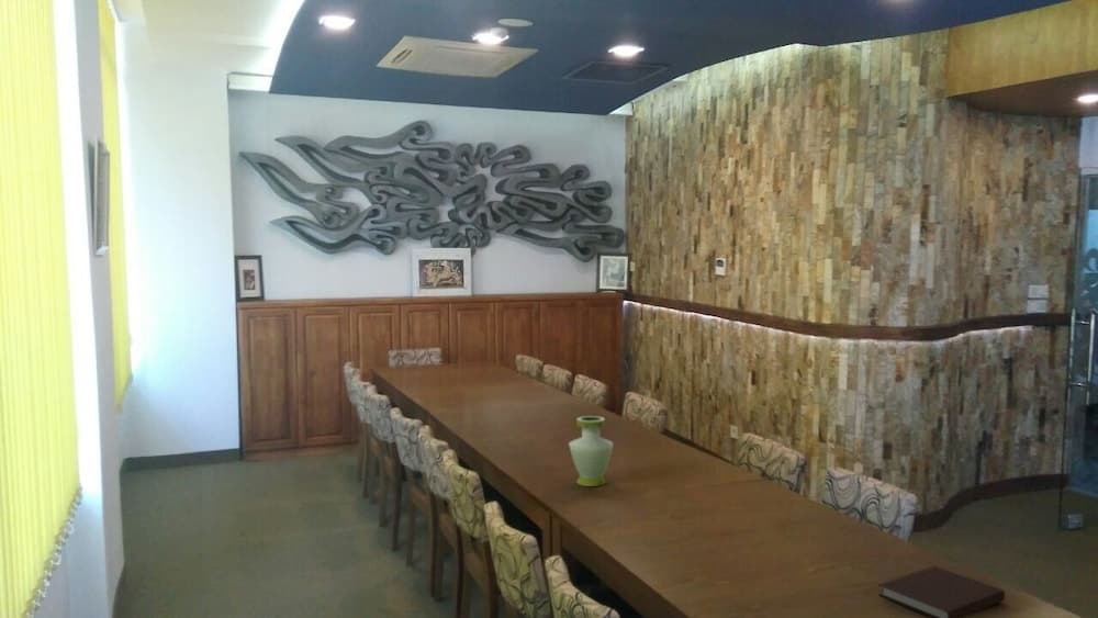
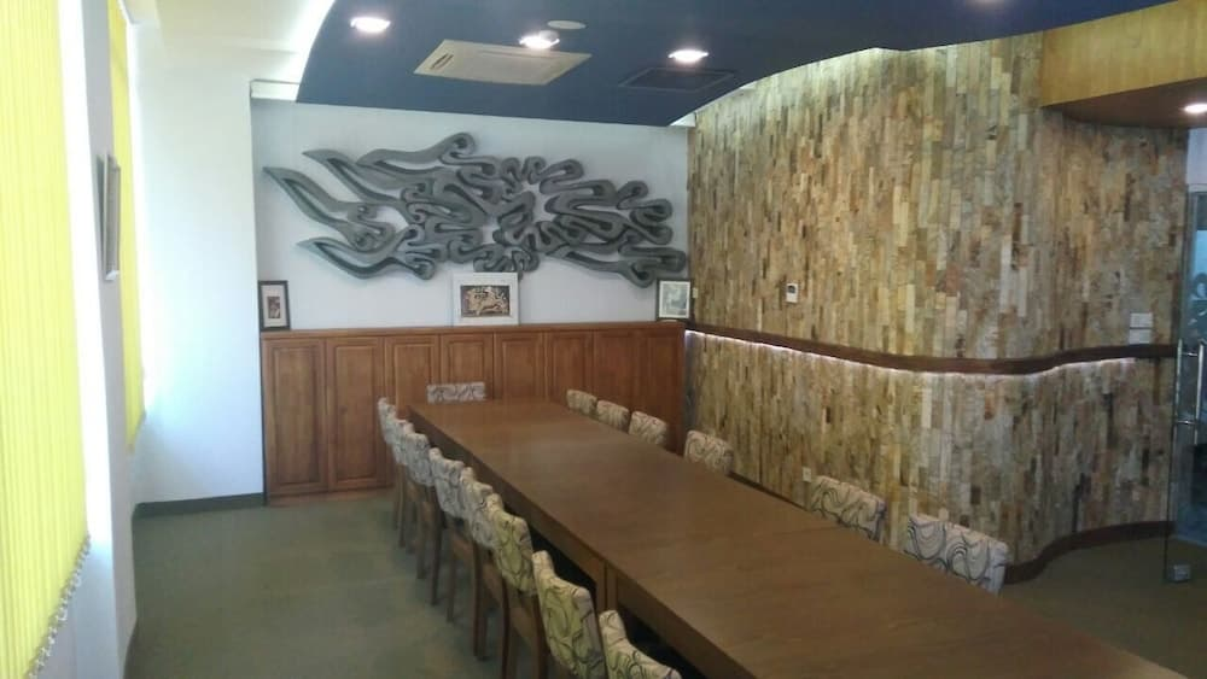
- notebook [877,565,1006,618]
- vase [568,415,615,487]
